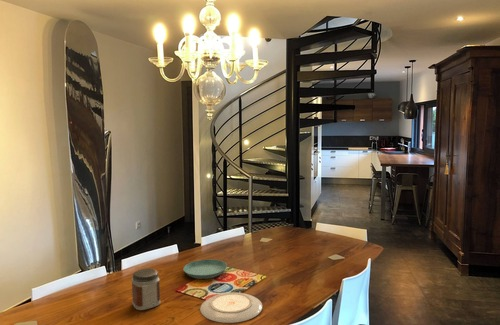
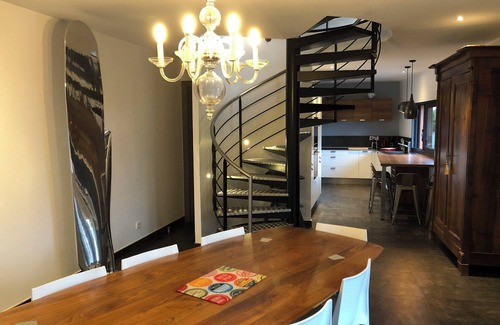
- jar [130,268,162,311]
- saucer [183,259,228,280]
- plate [199,292,263,324]
